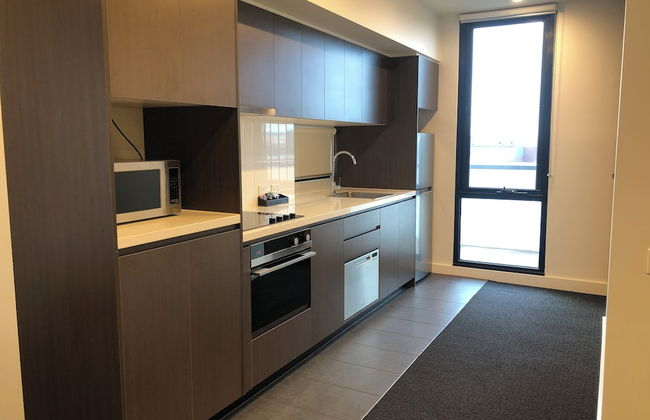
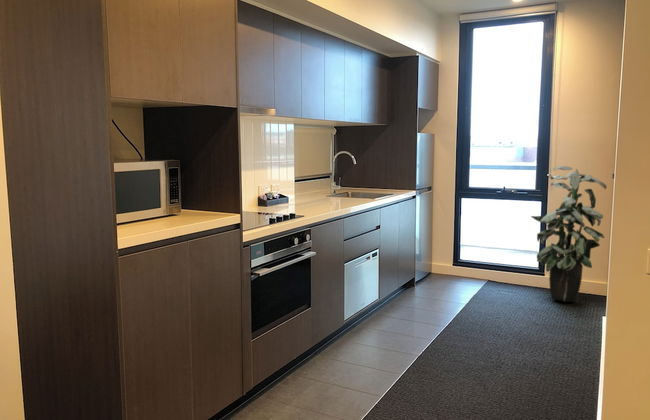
+ indoor plant [530,165,607,303]
